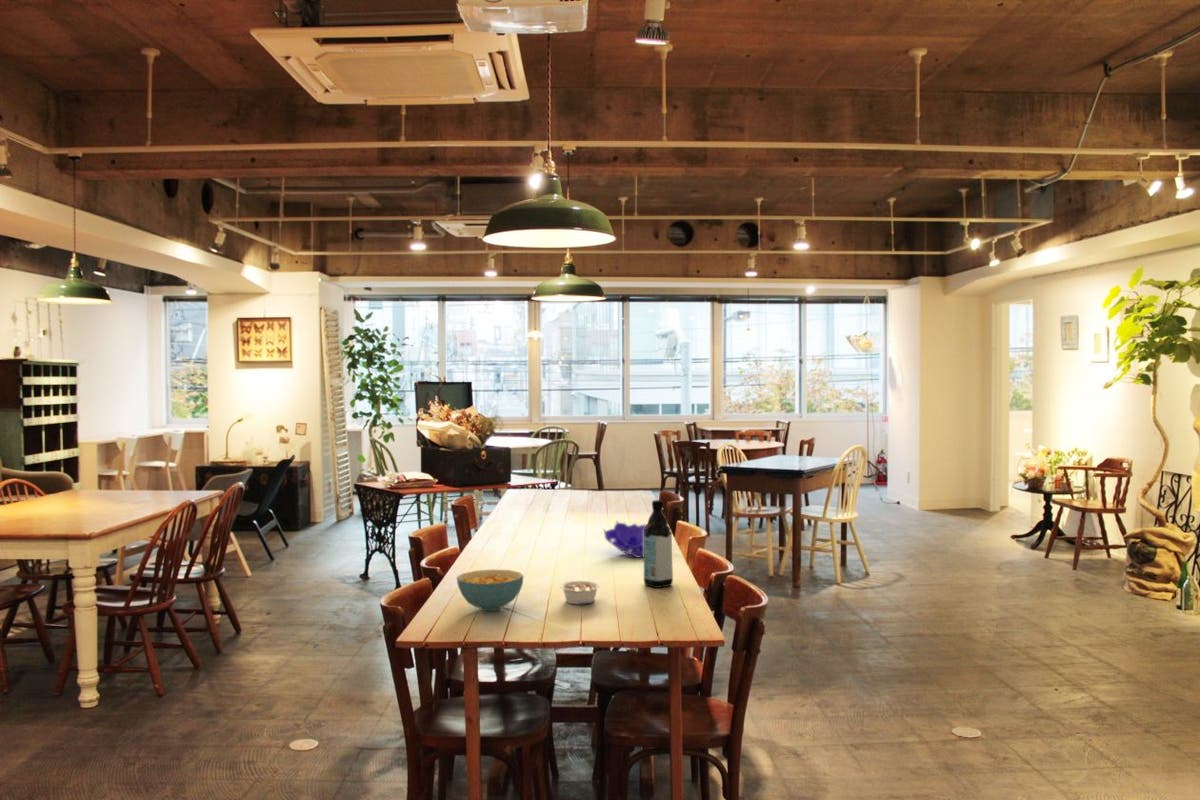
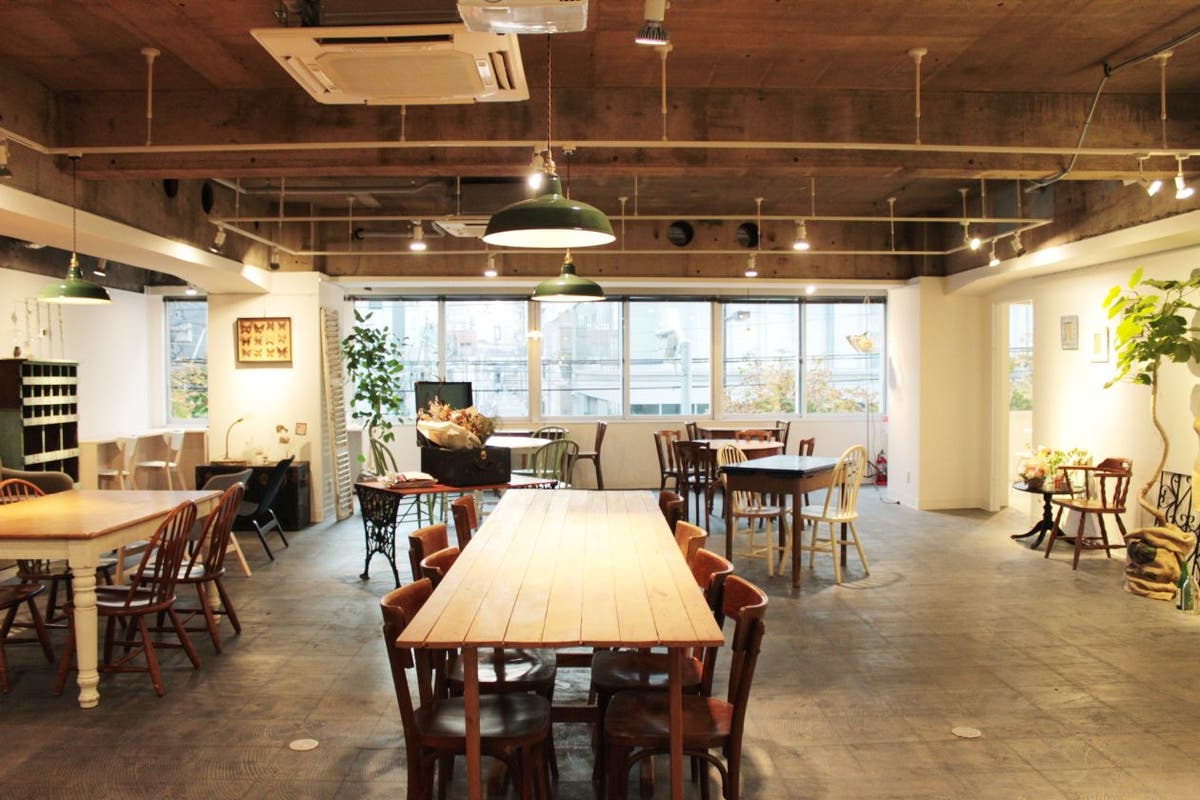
- cereal bowl [456,569,524,612]
- water bottle [643,499,674,589]
- decorative bowl [602,520,647,559]
- legume [559,580,601,606]
